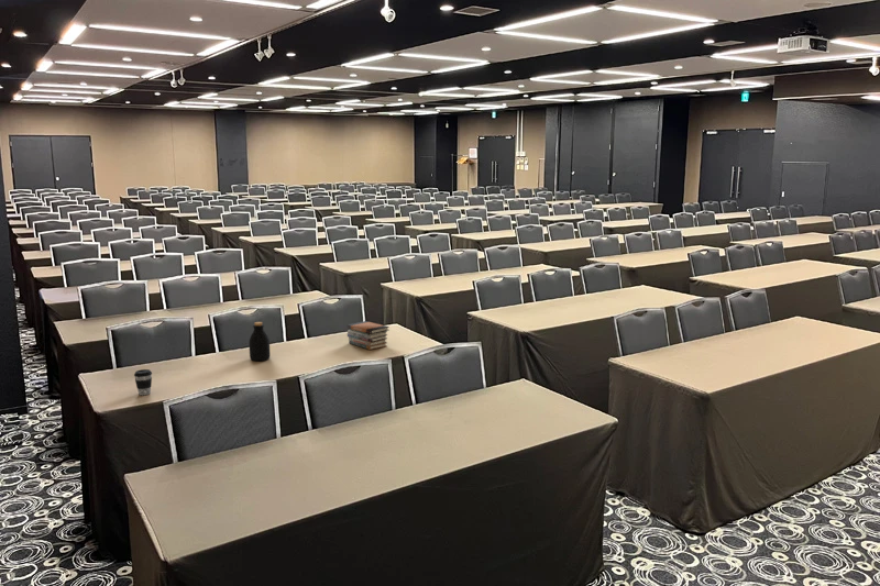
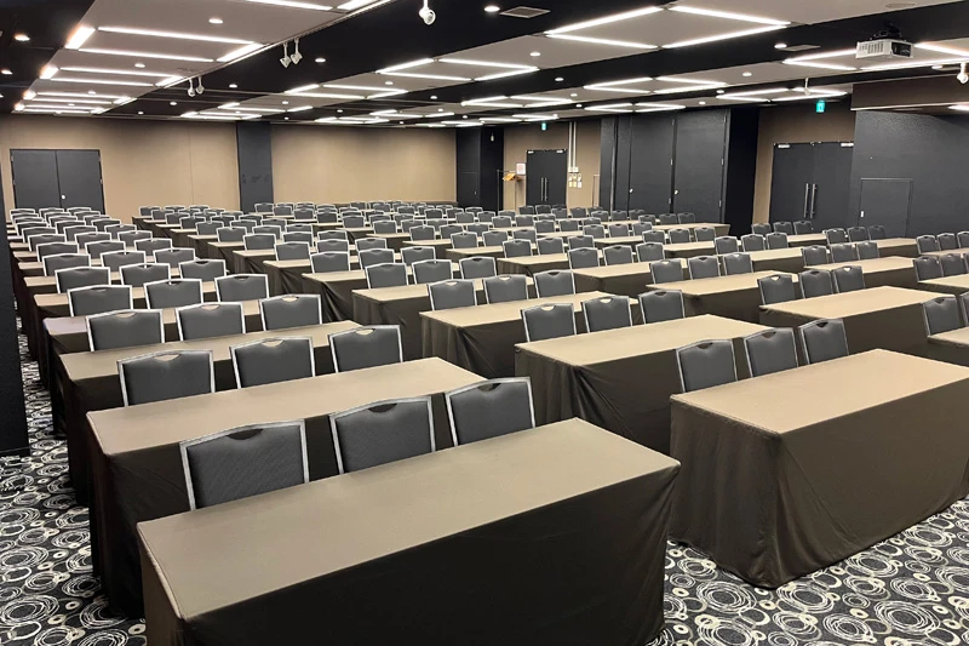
- book stack [346,320,391,351]
- coffee cup [133,368,153,396]
- bottle [248,321,271,362]
